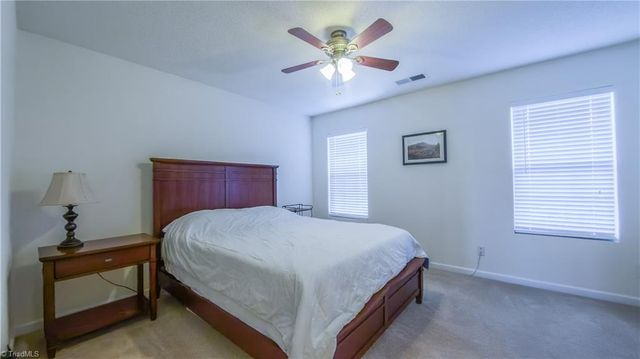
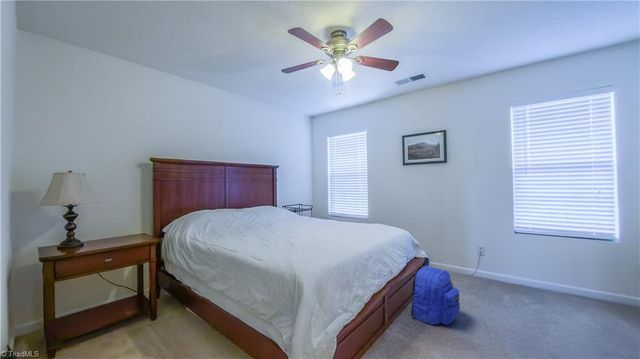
+ backpack [410,265,461,326]
